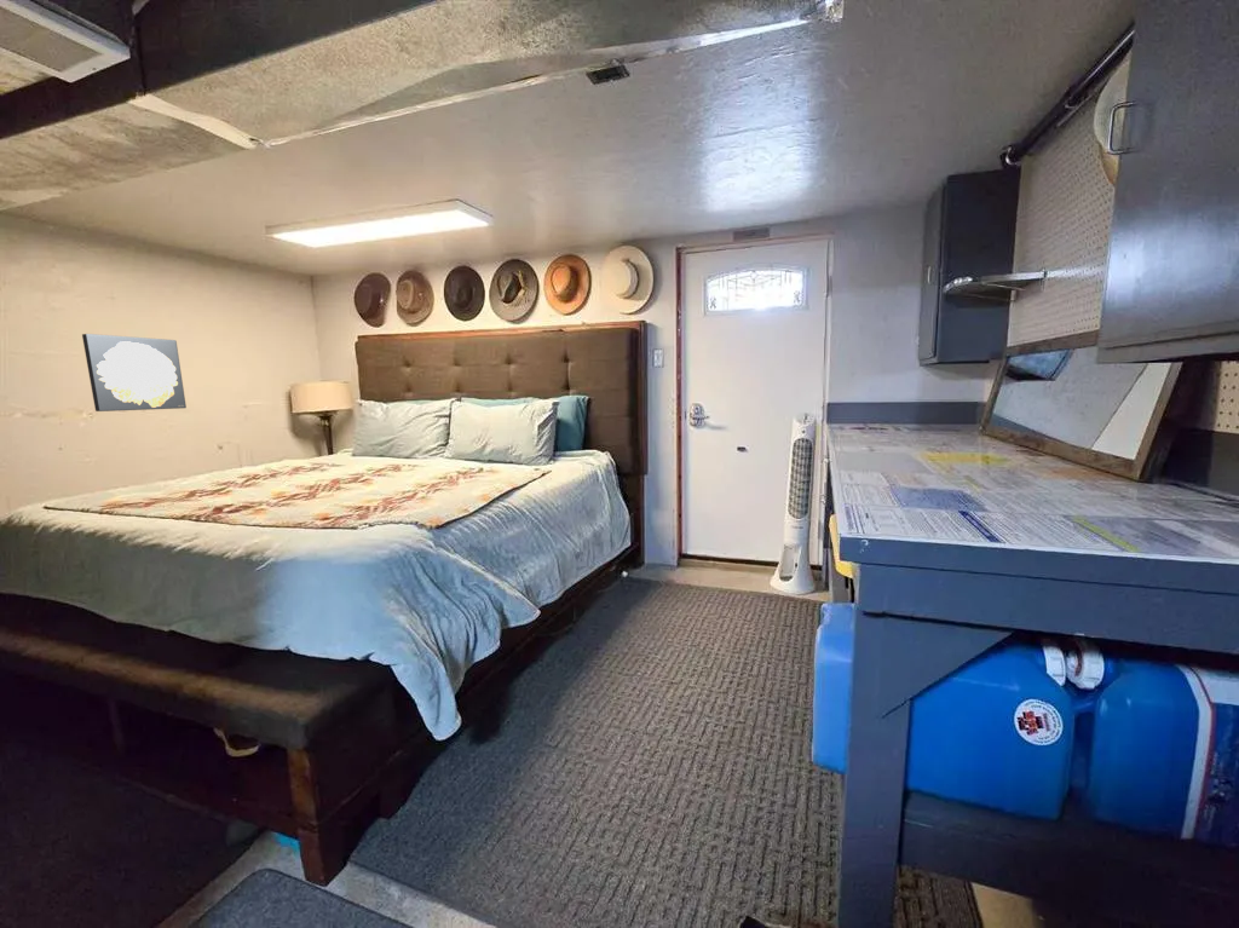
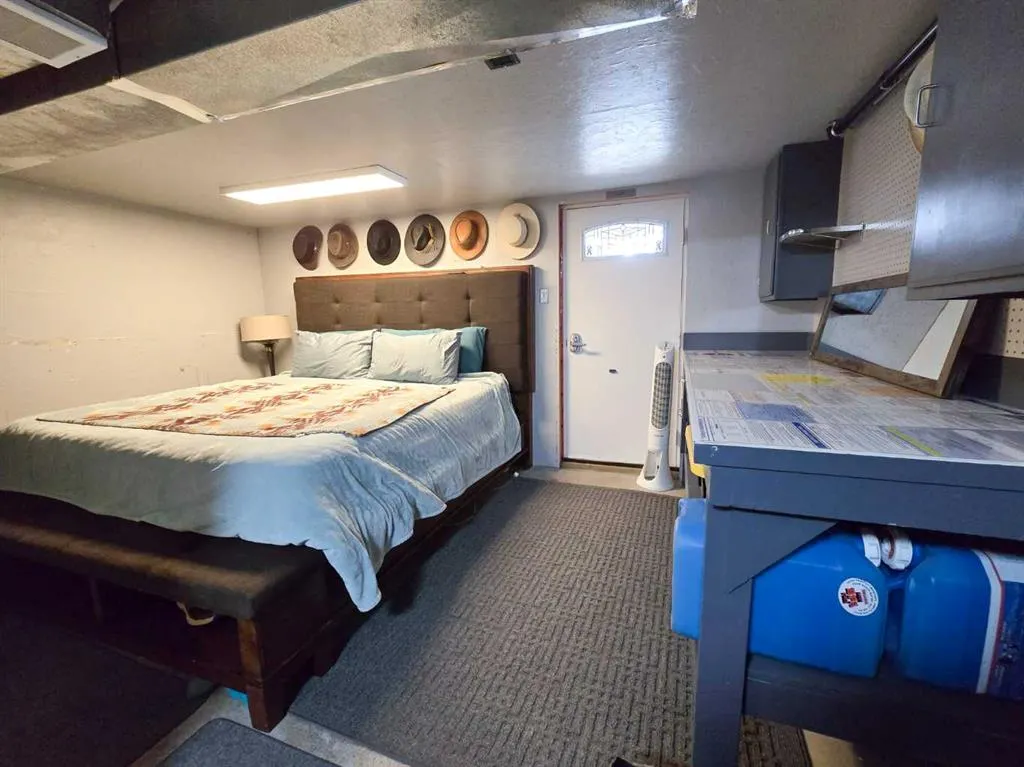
- wall art [81,333,188,413]
